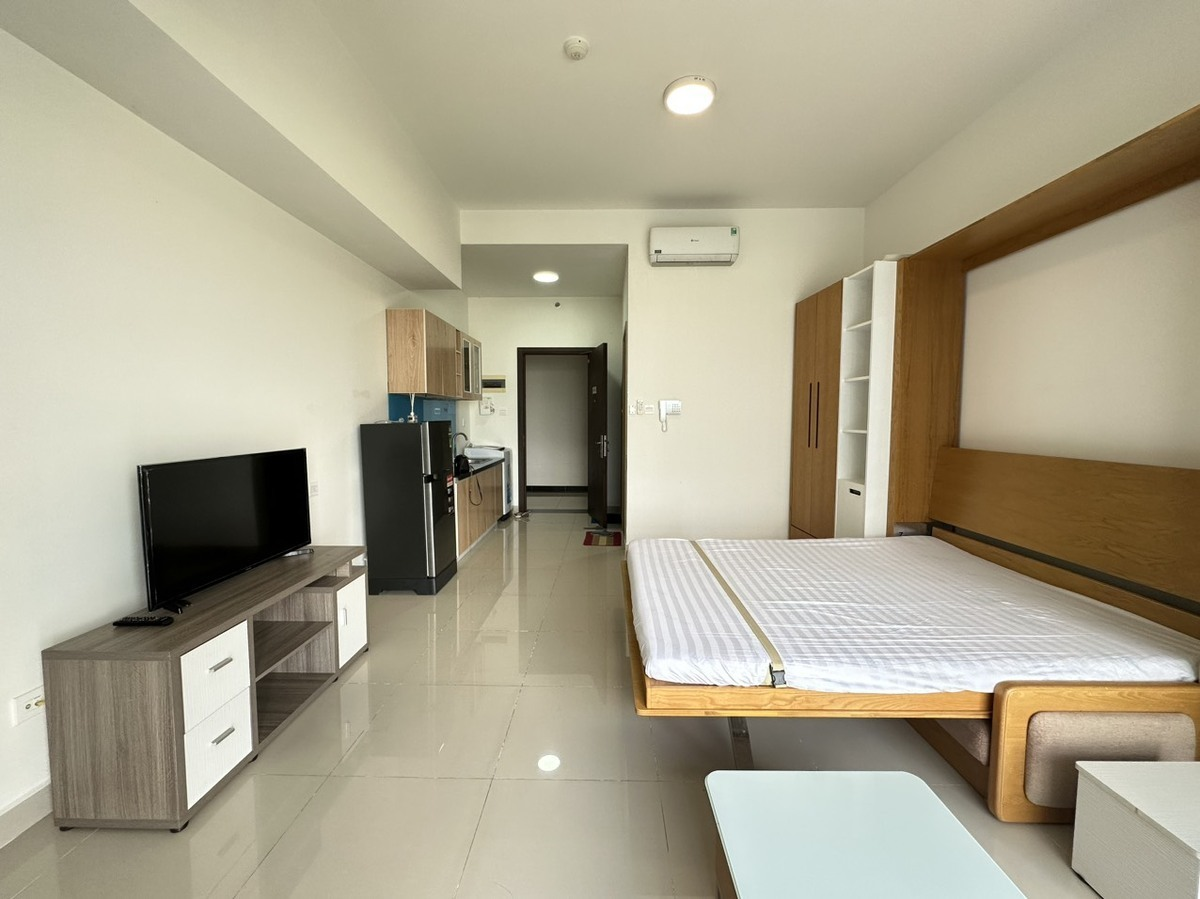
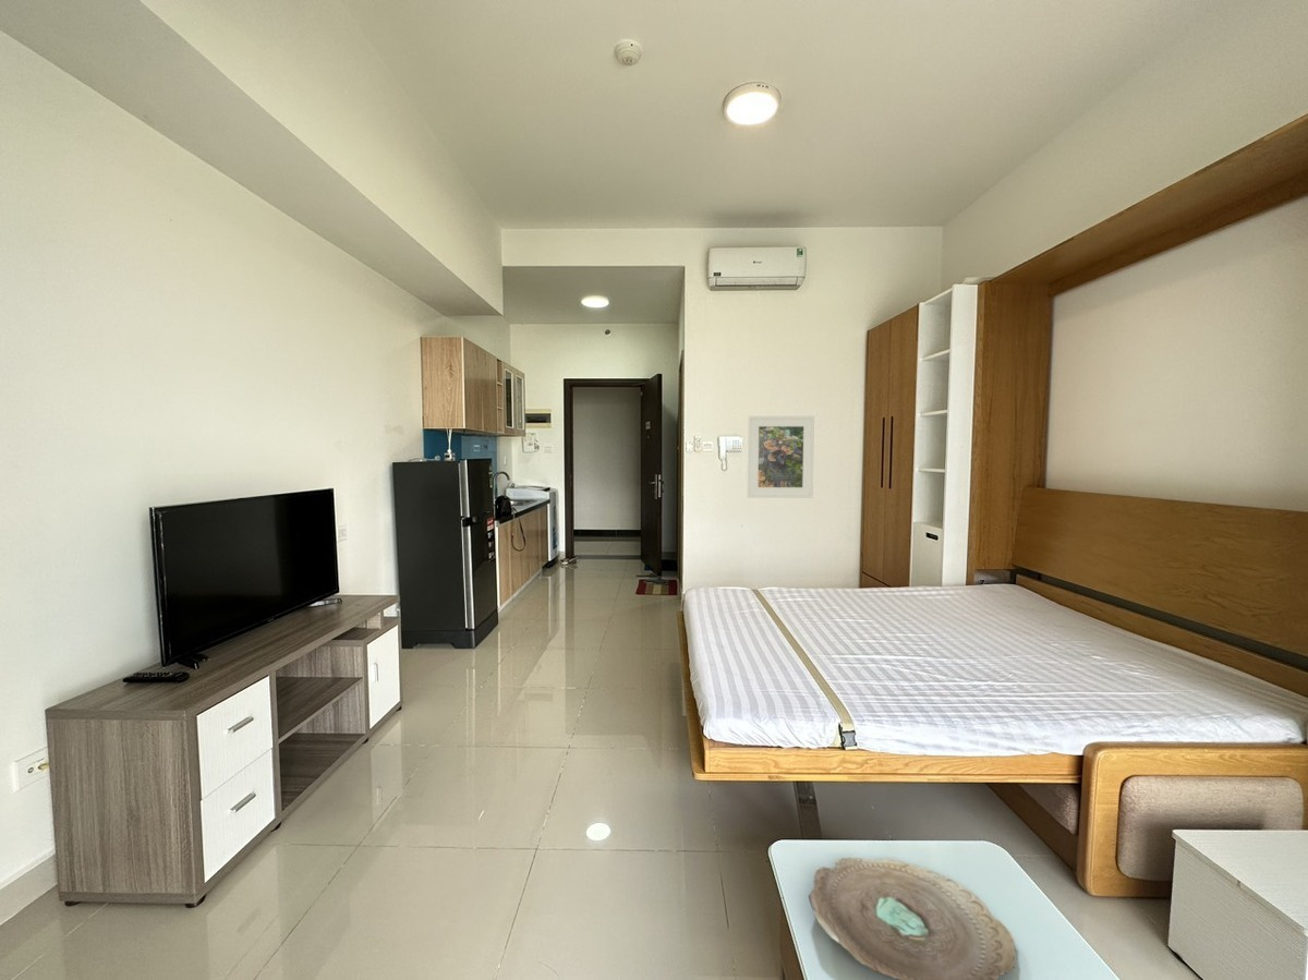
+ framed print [747,415,815,499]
+ decorative bowl [808,857,1017,980]
